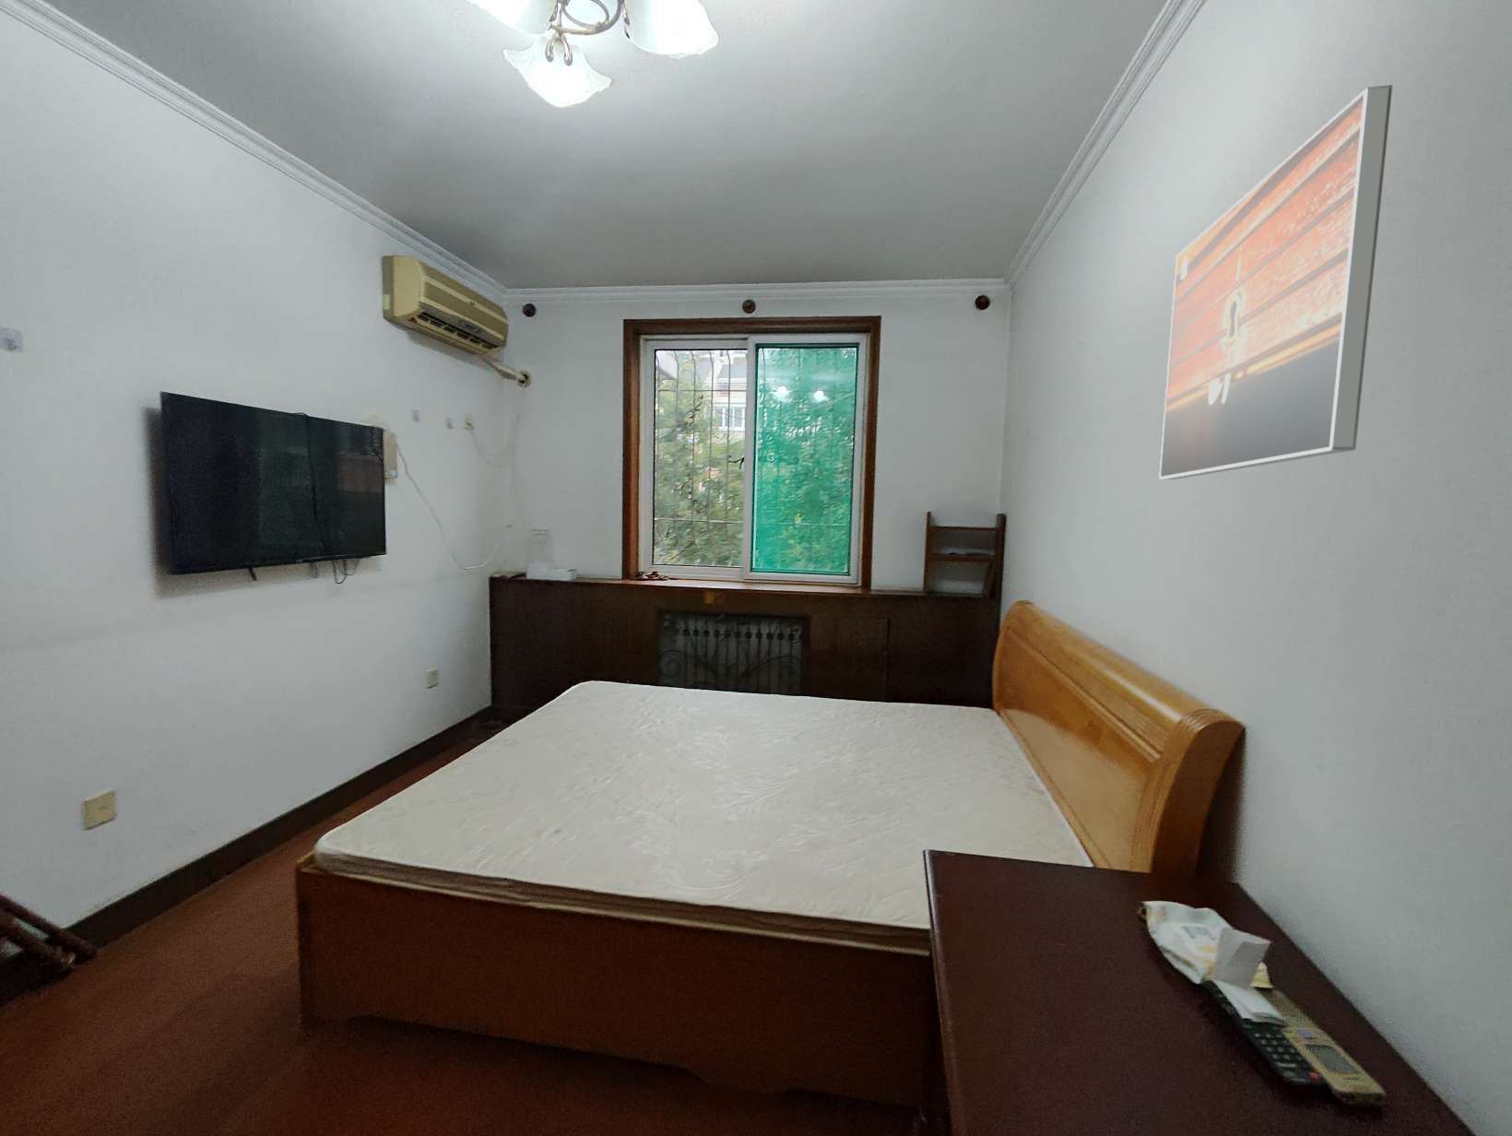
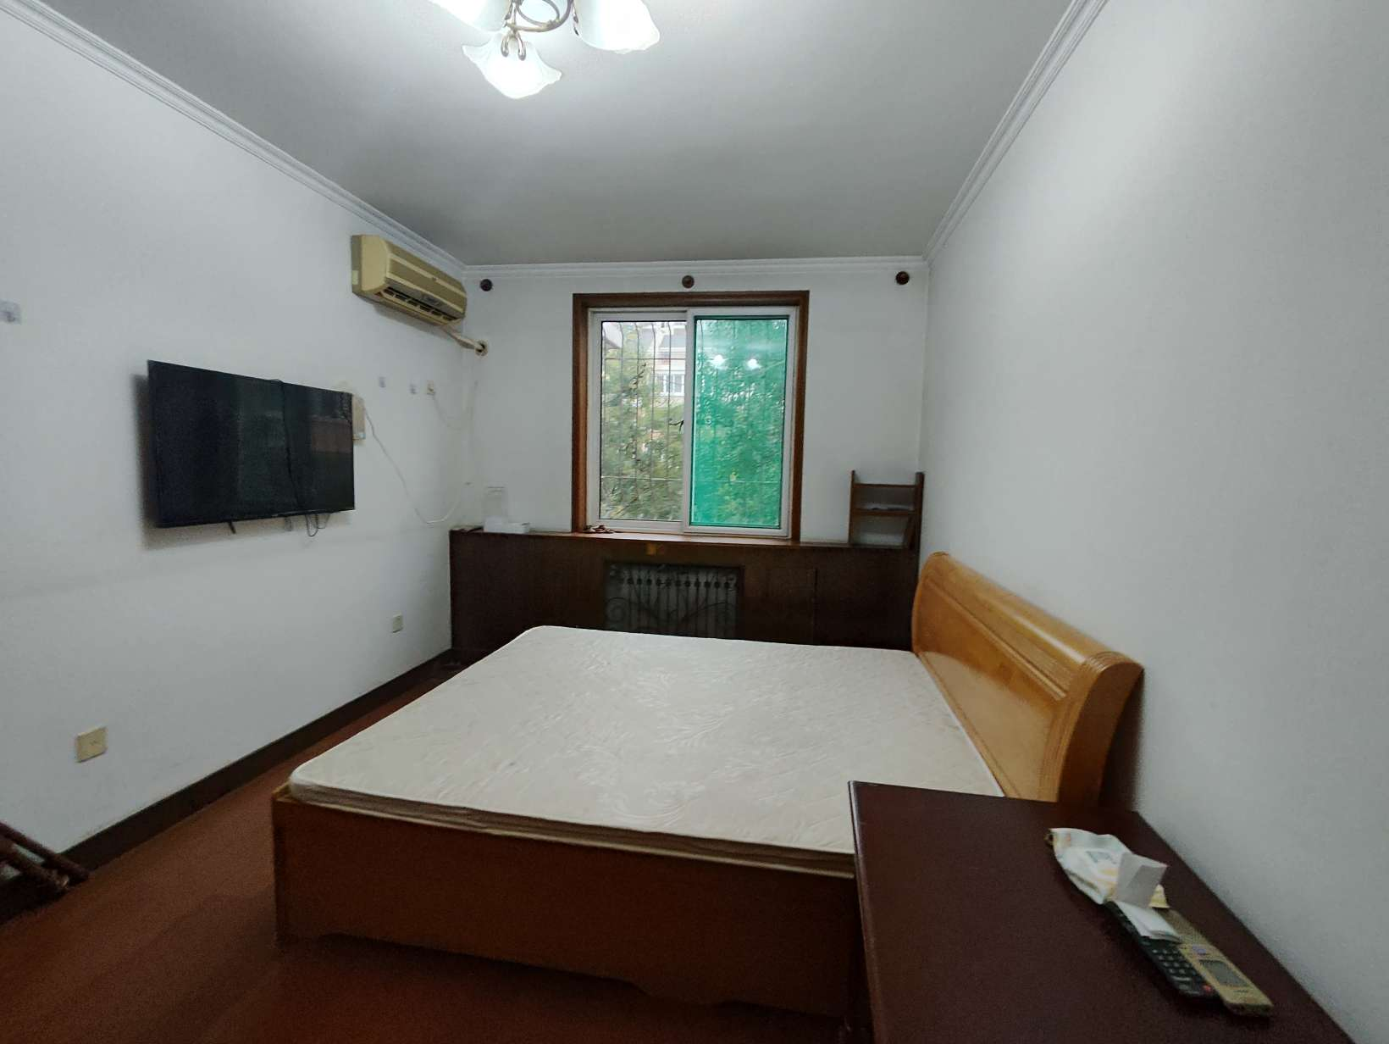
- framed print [1158,84,1393,481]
